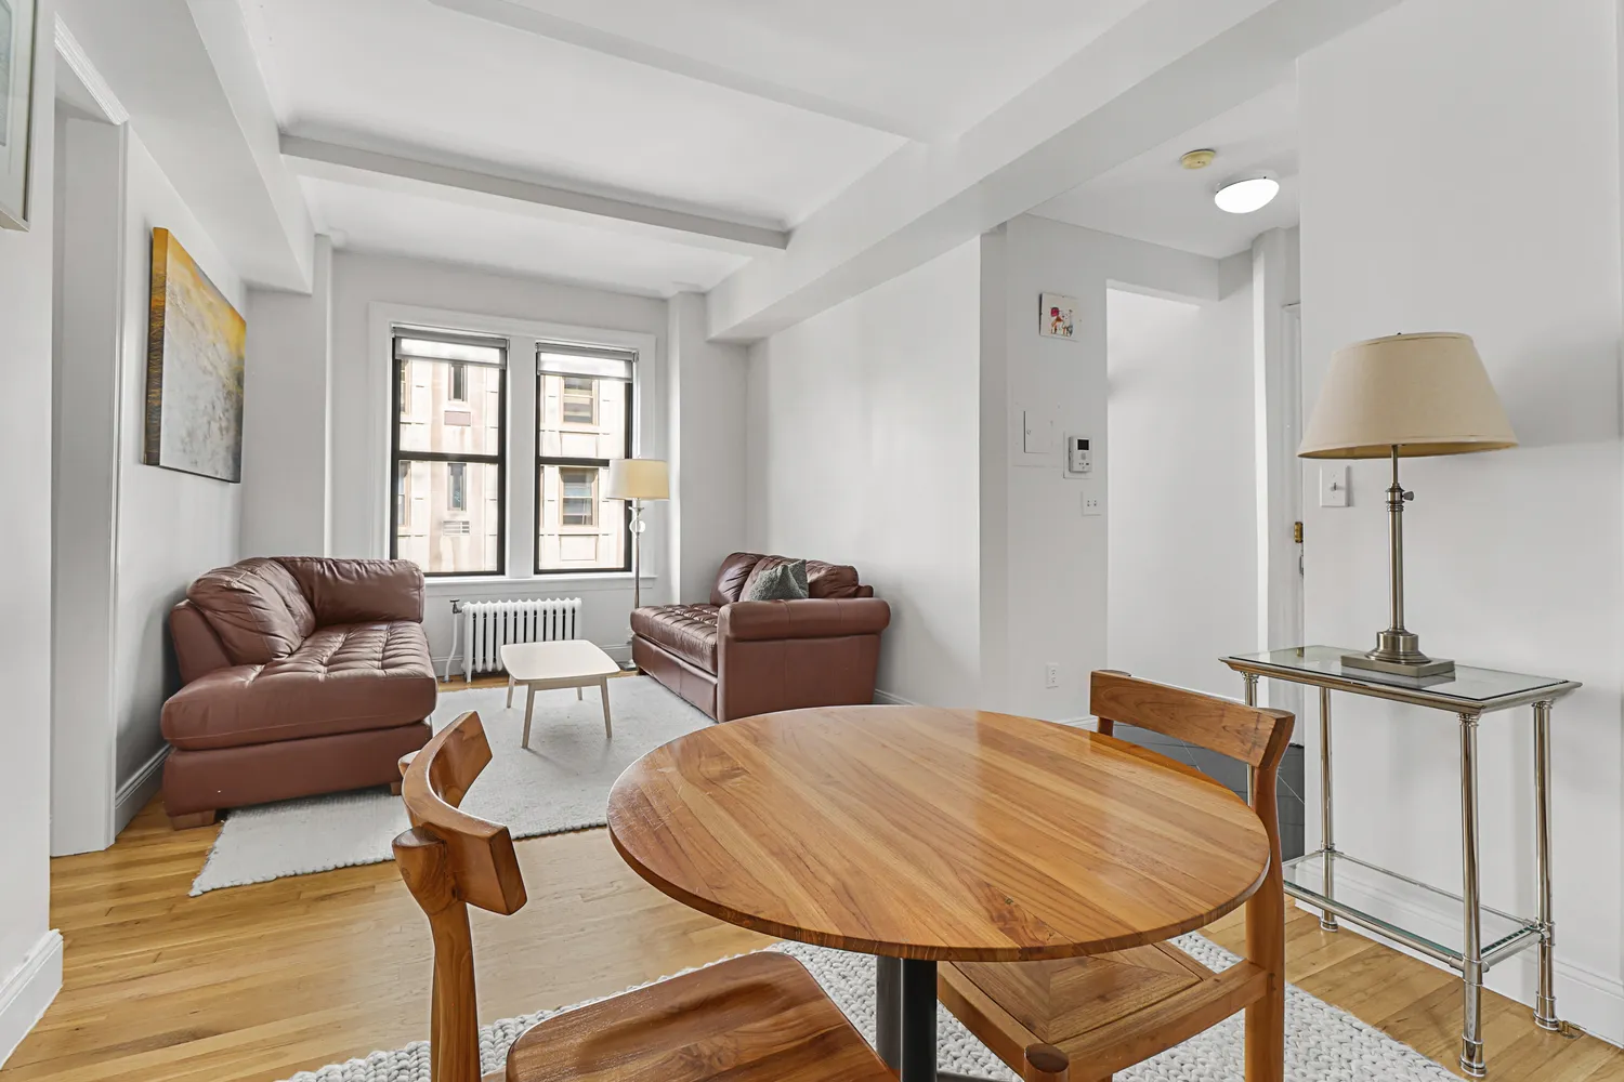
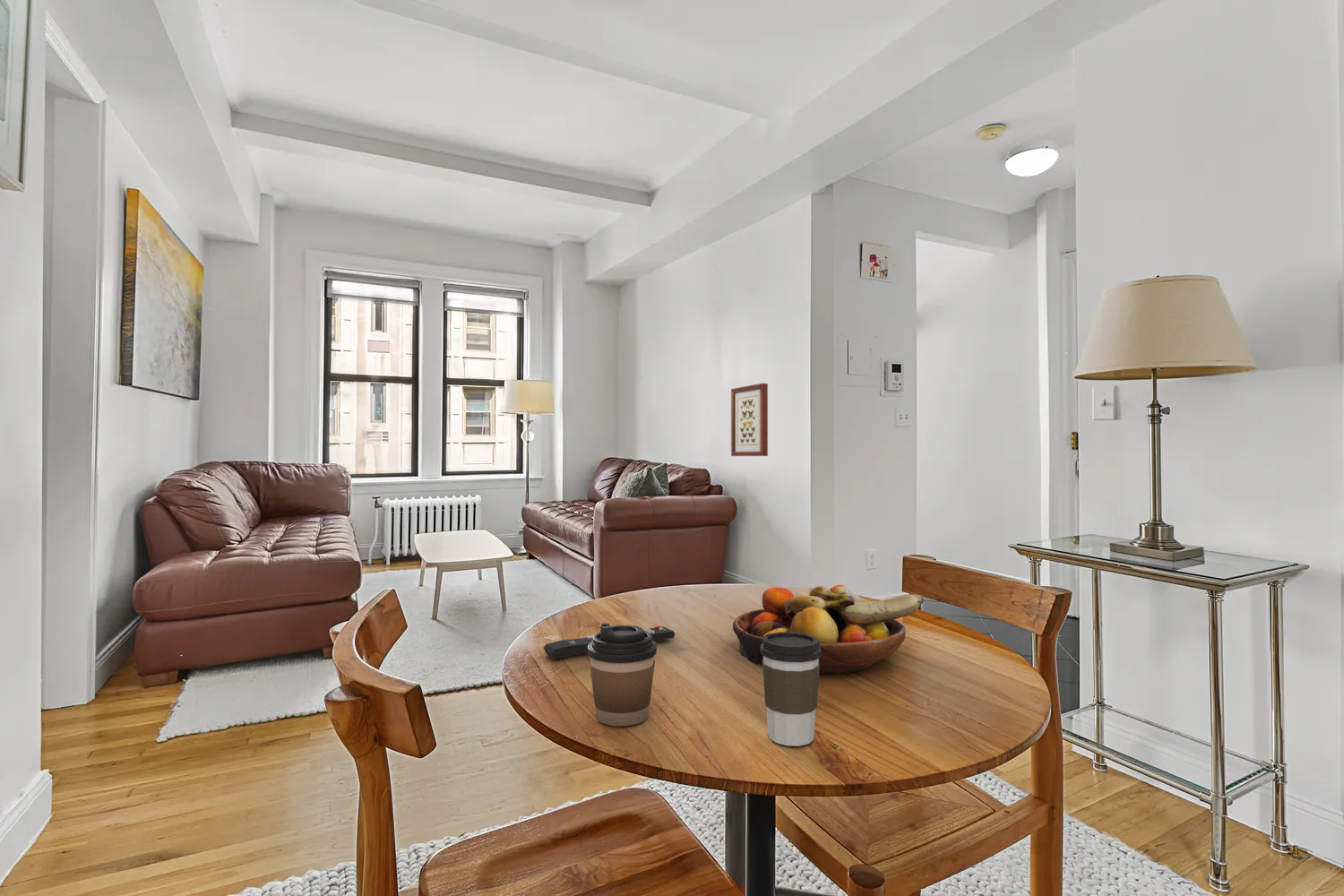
+ fruit bowl [732,584,925,675]
+ coffee cup [761,632,822,747]
+ wall art [730,383,769,457]
+ coffee cup [587,622,658,727]
+ remote control [543,625,676,660]
